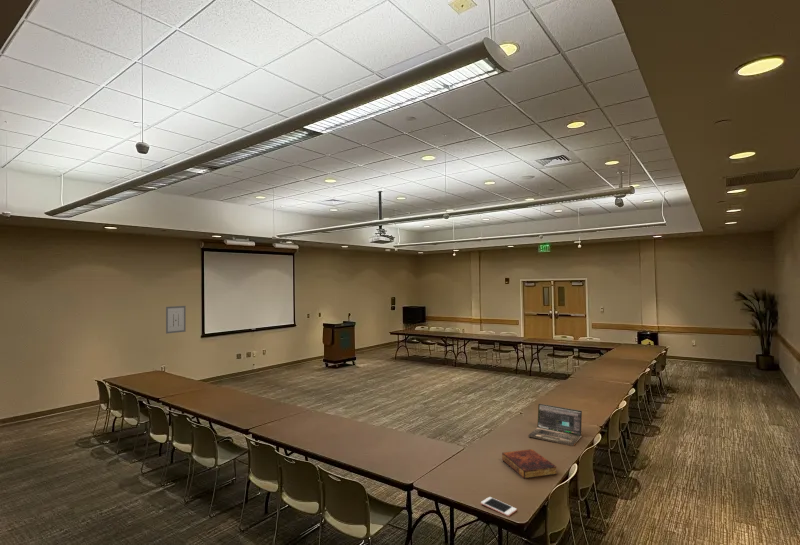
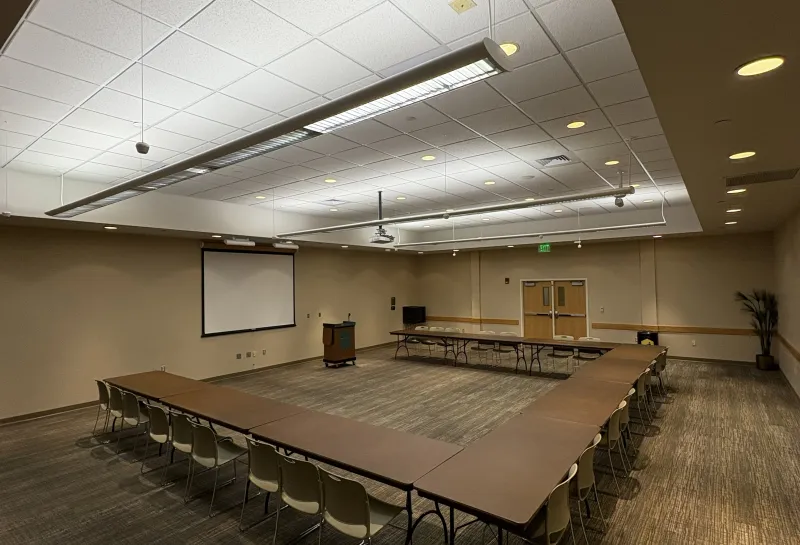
- laptop [528,403,583,447]
- cell phone [480,496,518,517]
- book [501,448,558,480]
- wall art [165,305,187,334]
